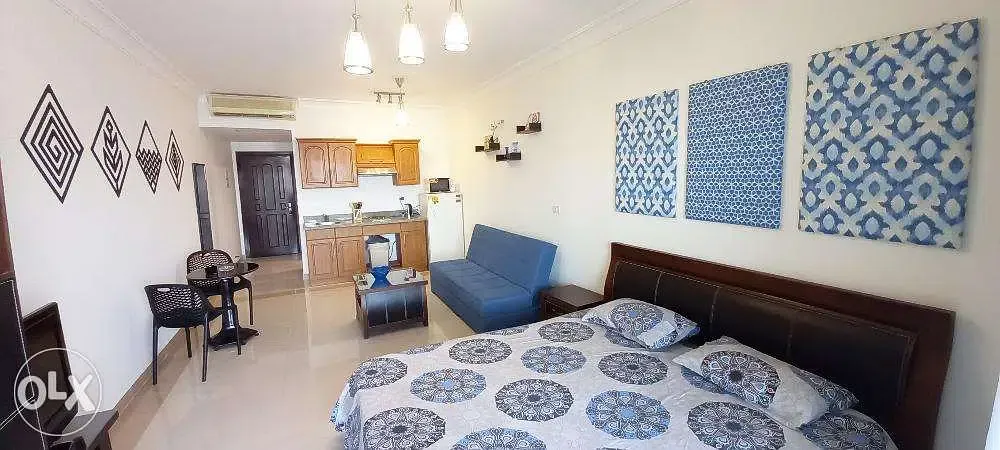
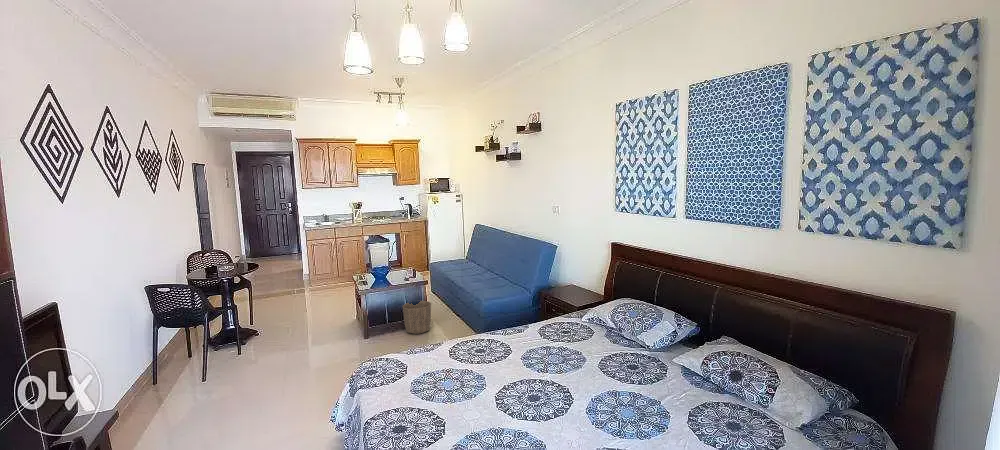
+ waste basket [402,300,432,335]
